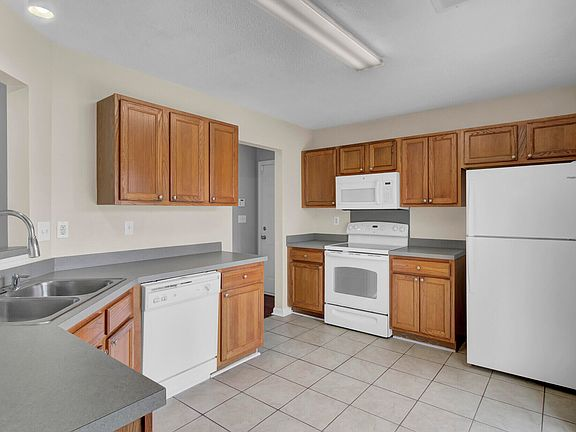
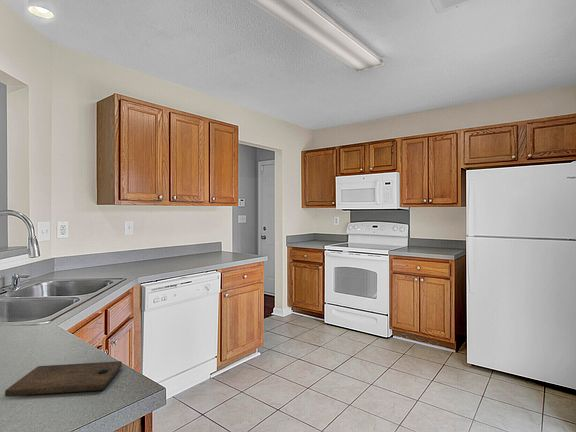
+ cutting board [4,360,123,397]
